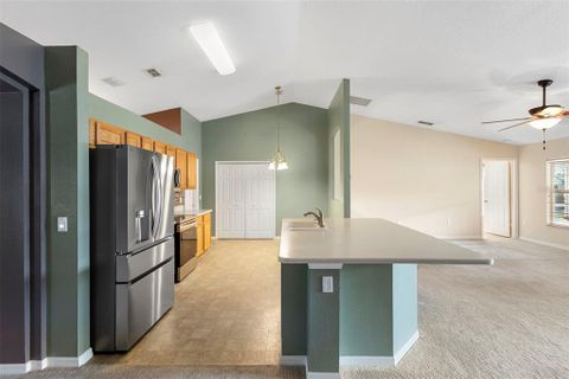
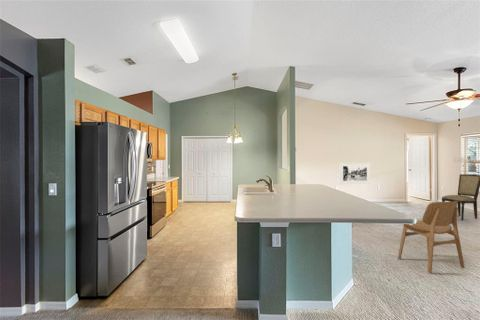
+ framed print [339,162,371,185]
+ dining chair [397,201,466,274]
+ dining chair [441,173,480,221]
